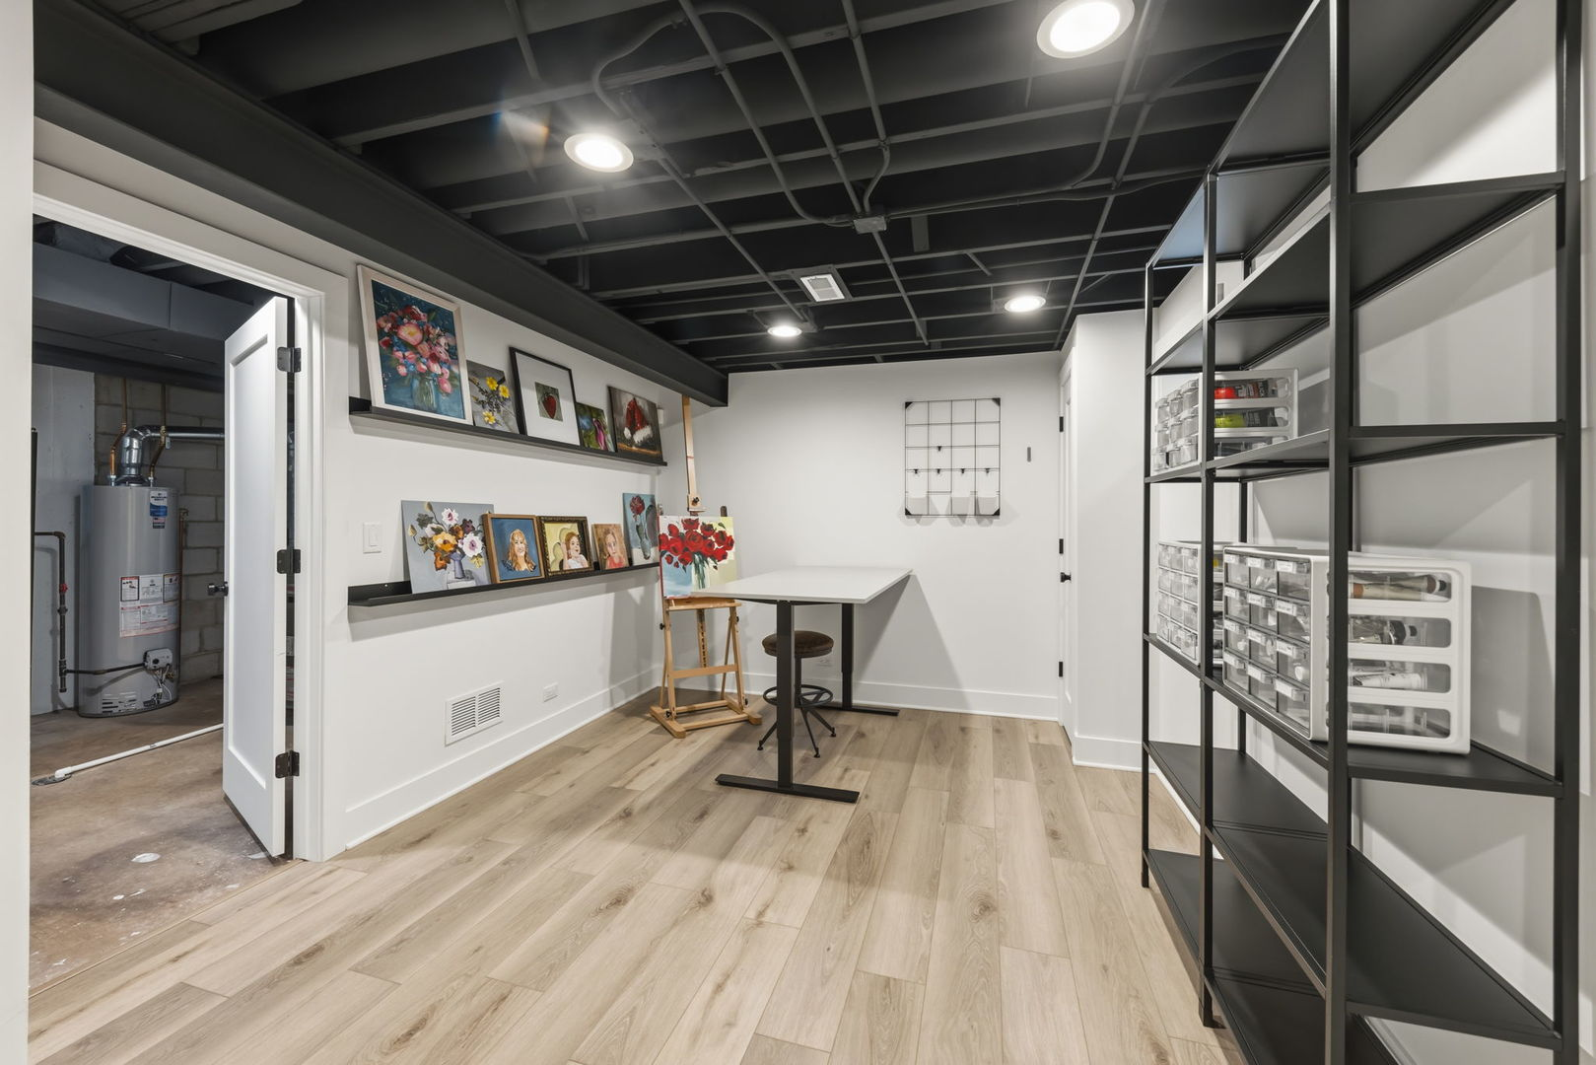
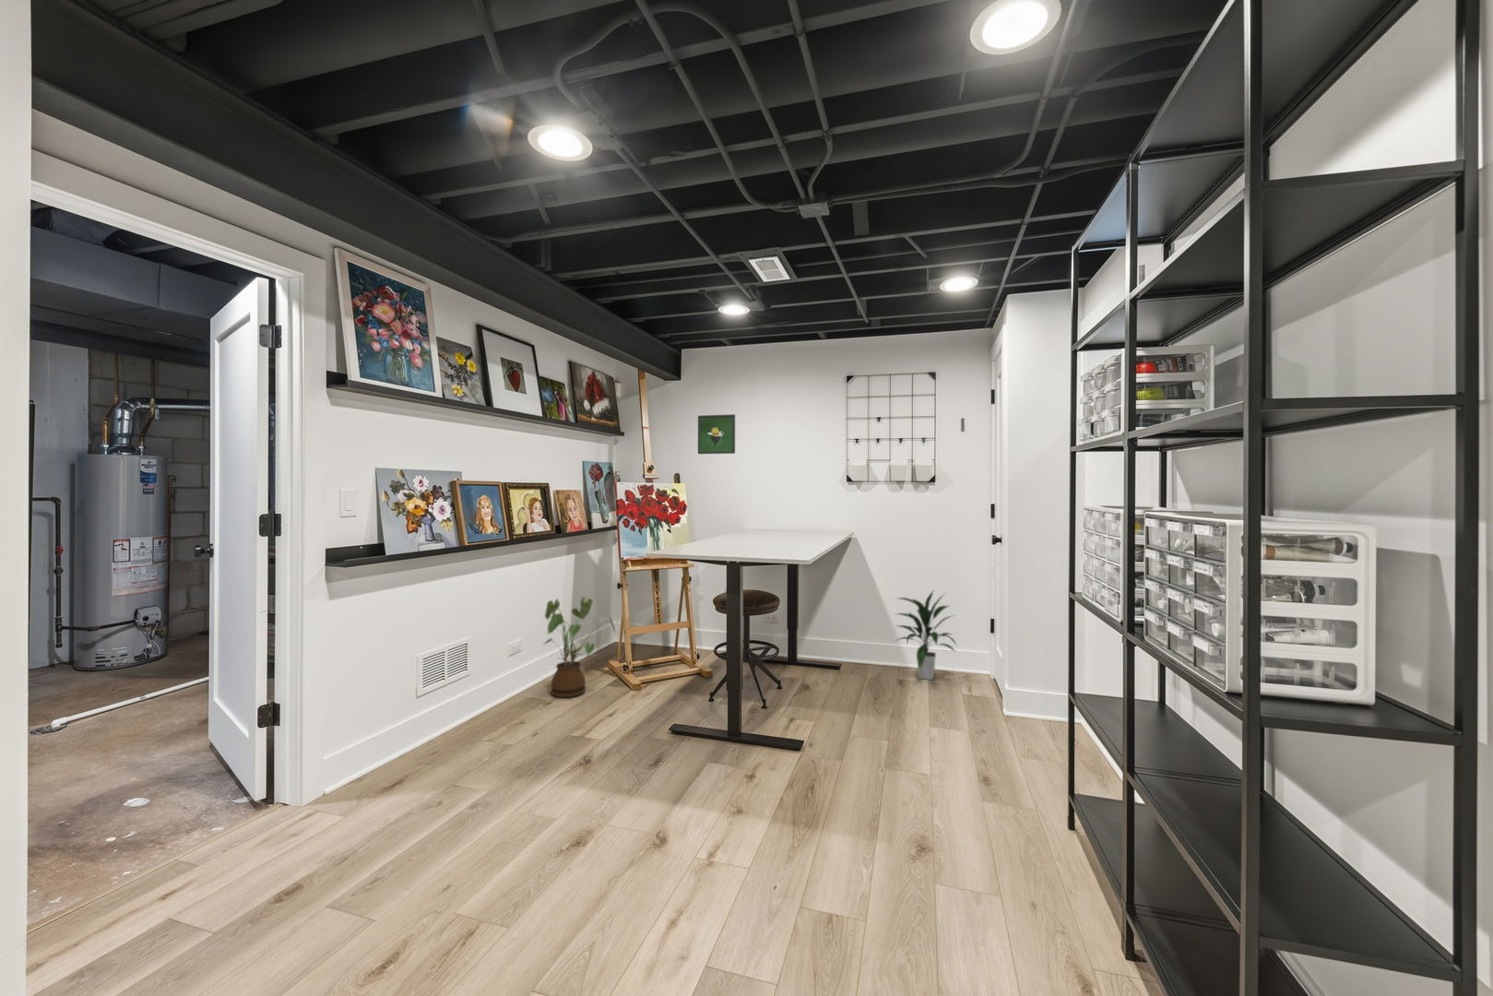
+ house plant [544,596,617,698]
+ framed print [697,414,736,455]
+ indoor plant [890,588,959,680]
